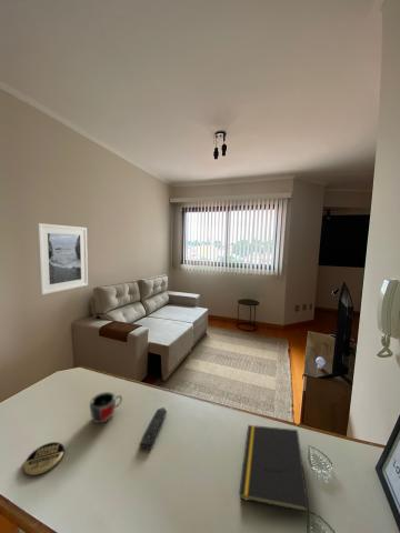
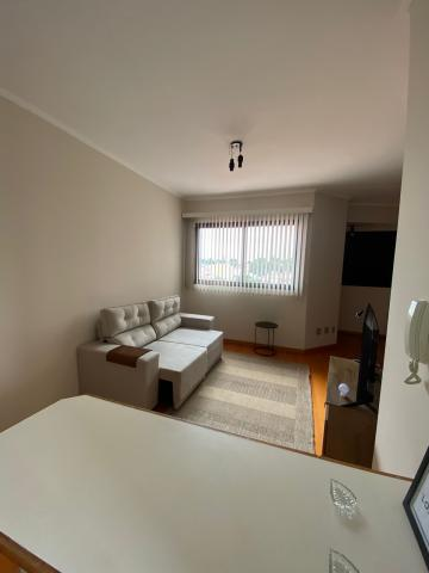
- remote control [139,406,168,450]
- coaster [22,441,66,476]
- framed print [36,222,89,295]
- notepad [238,424,310,513]
- mug [89,391,123,424]
